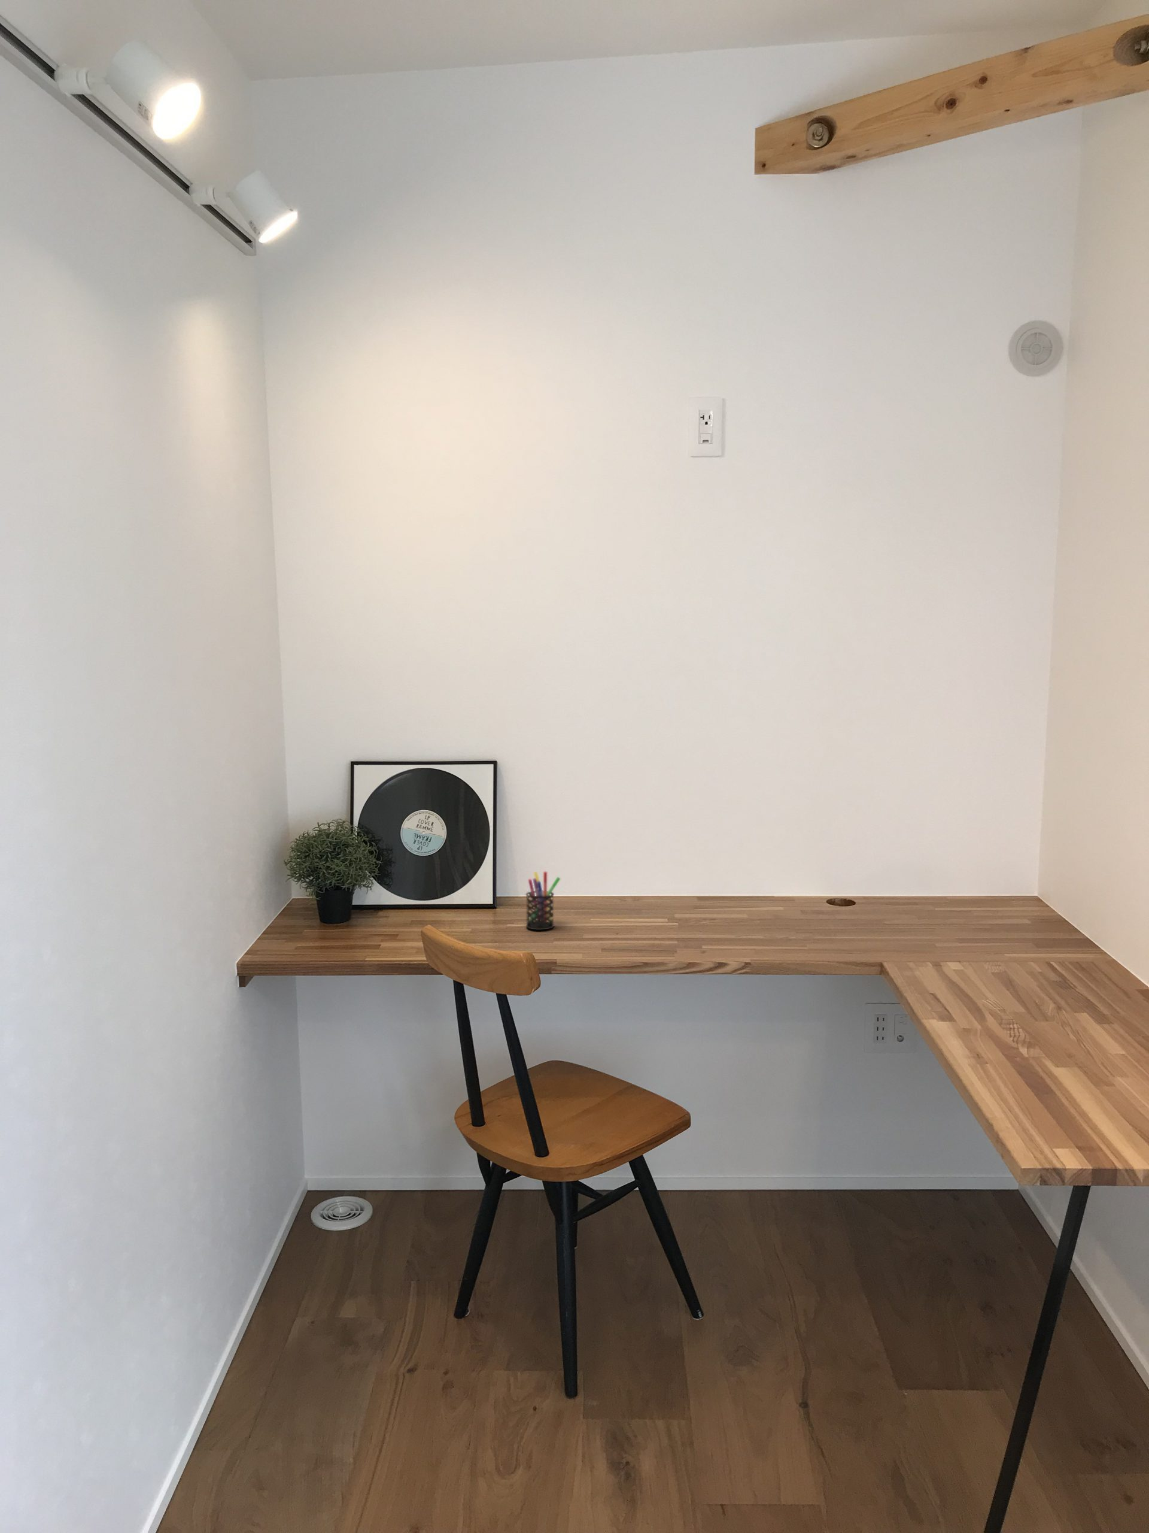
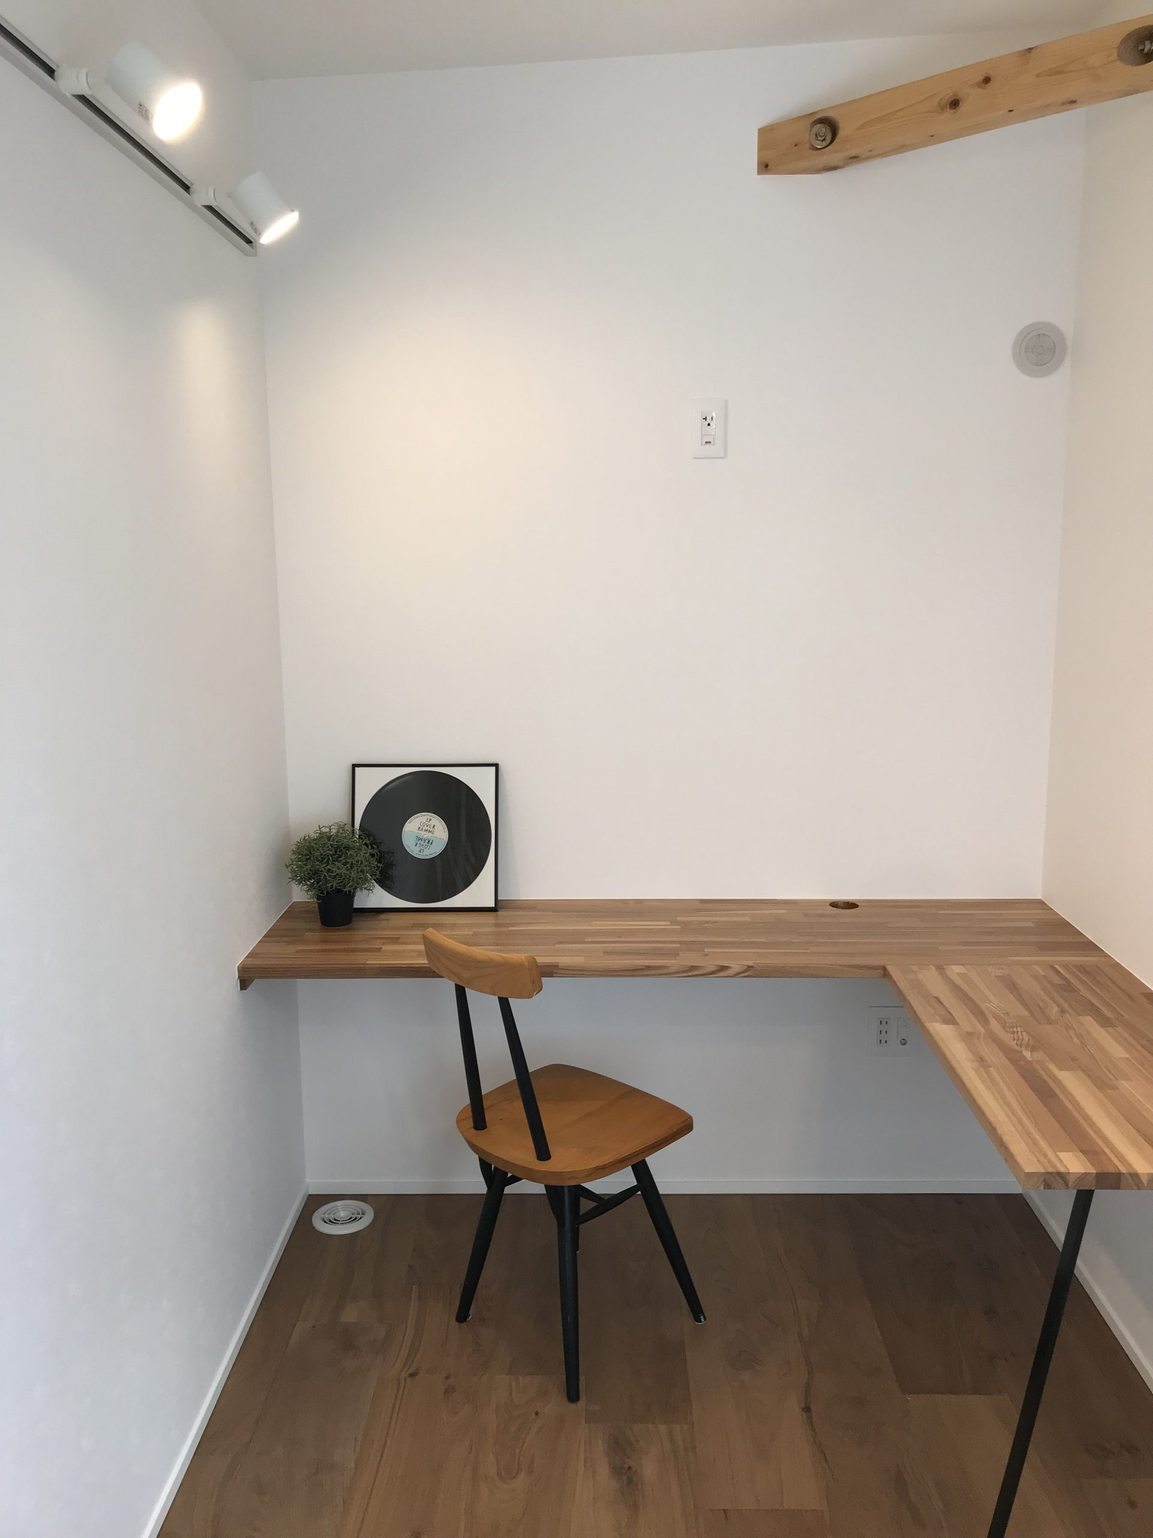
- pen holder [525,870,561,931]
